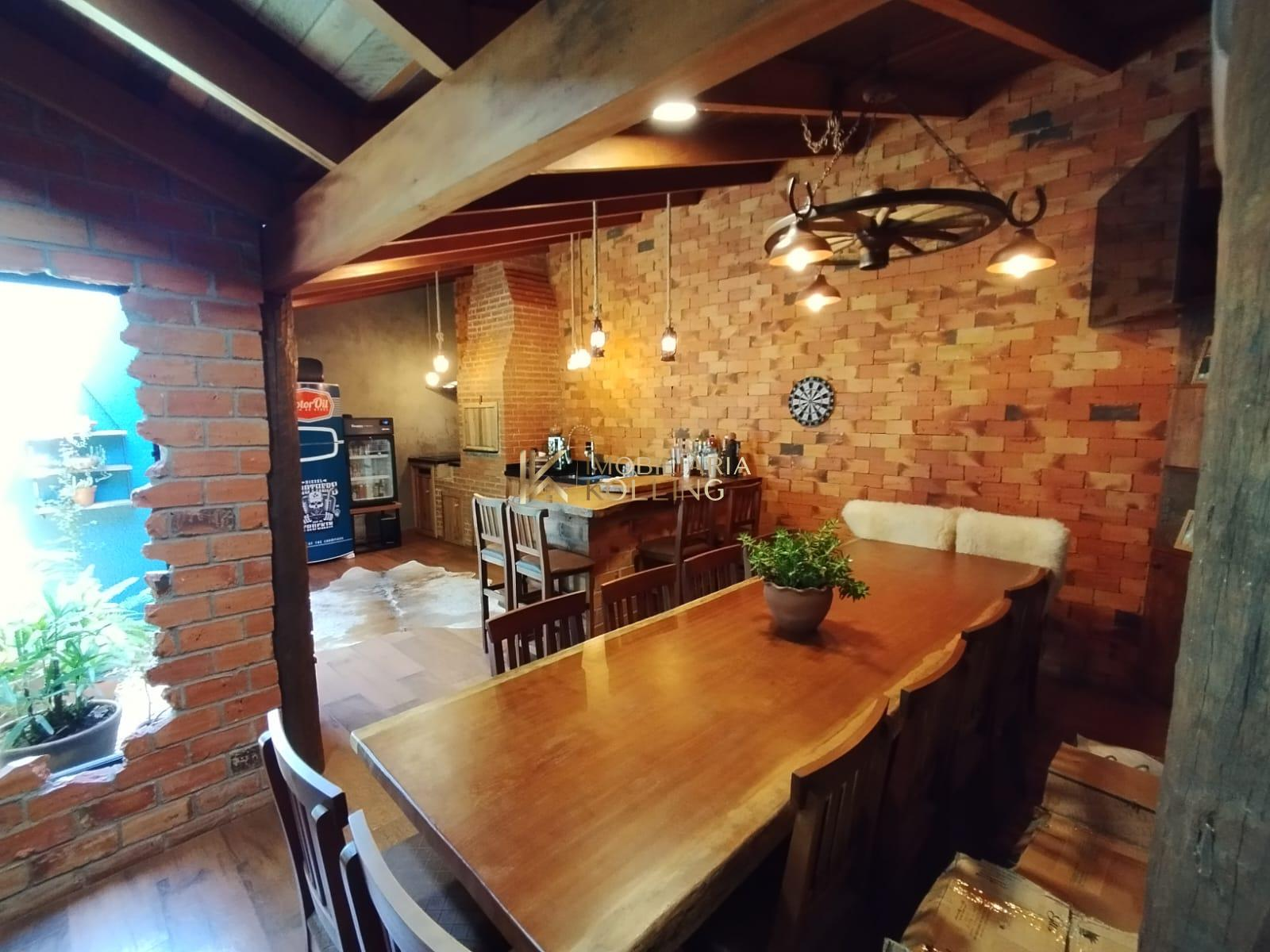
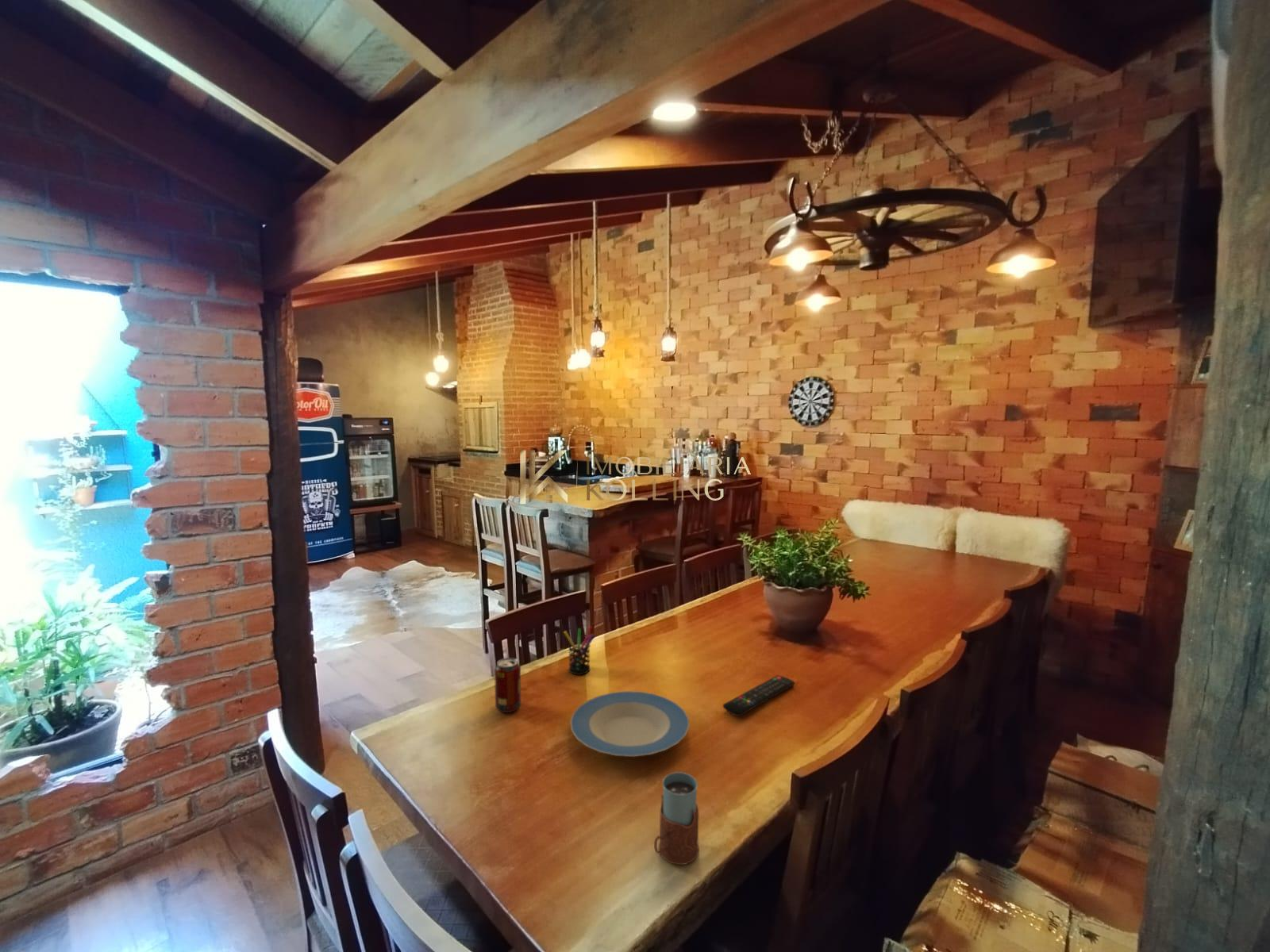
+ beverage can [494,657,522,713]
+ drinking glass [653,771,700,866]
+ plate [569,690,690,758]
+ pen holder [563,625,596,675]
+ remote control [722,674,795,716]
